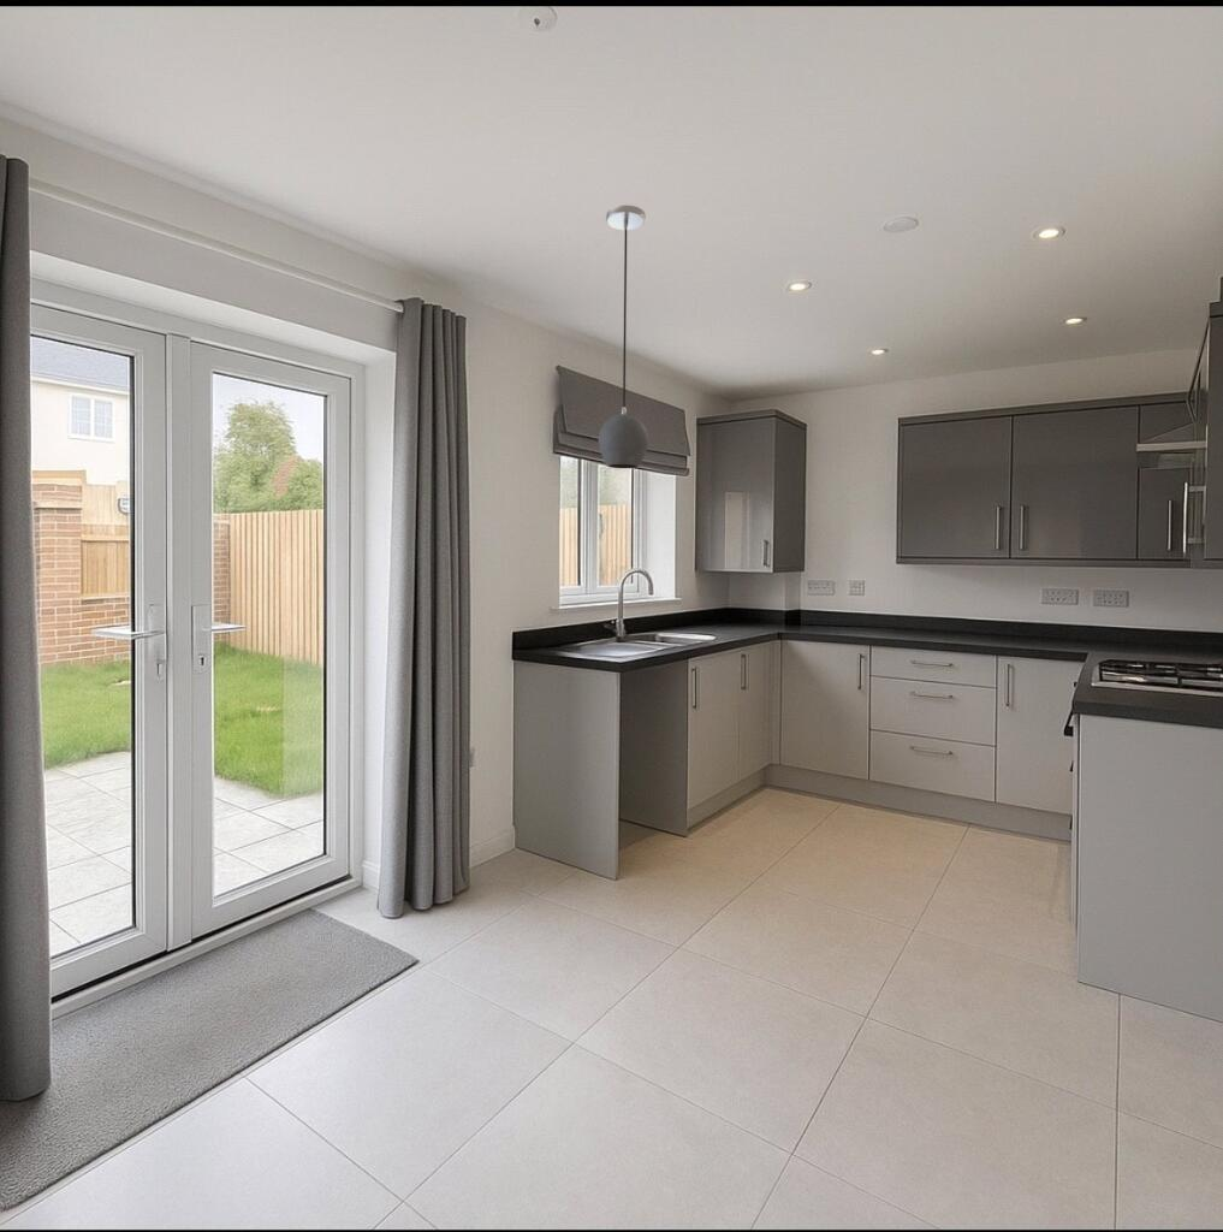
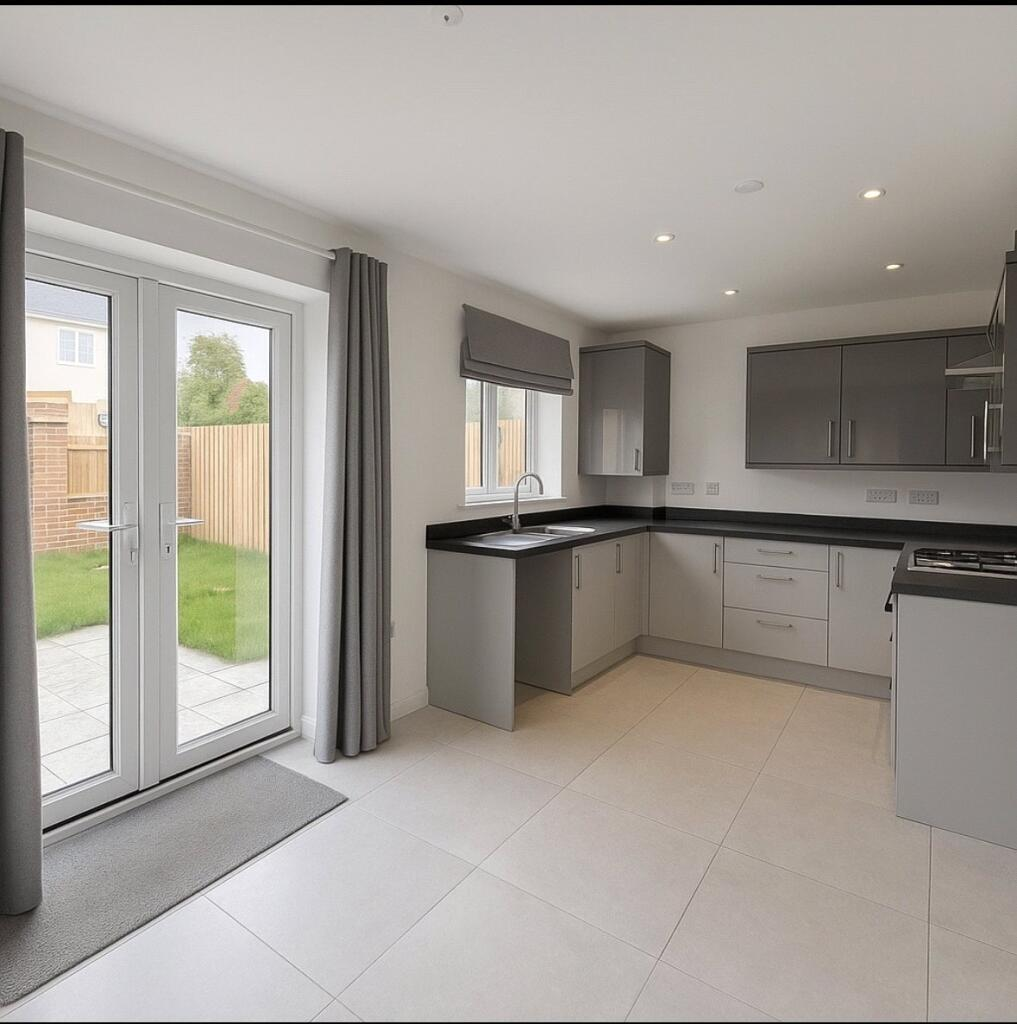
- light fixture [598,205,649,469]
